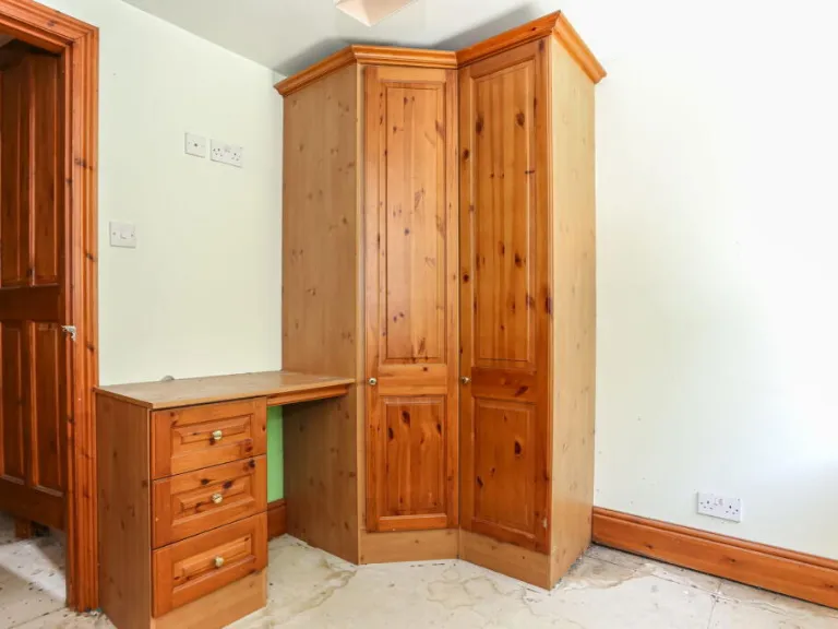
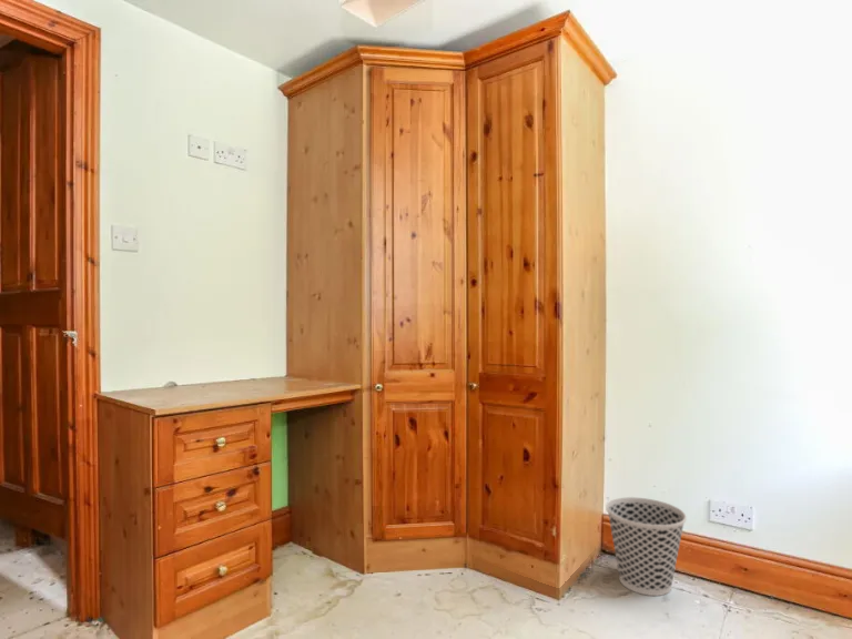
+ wastebasket [605,496,688,597]
